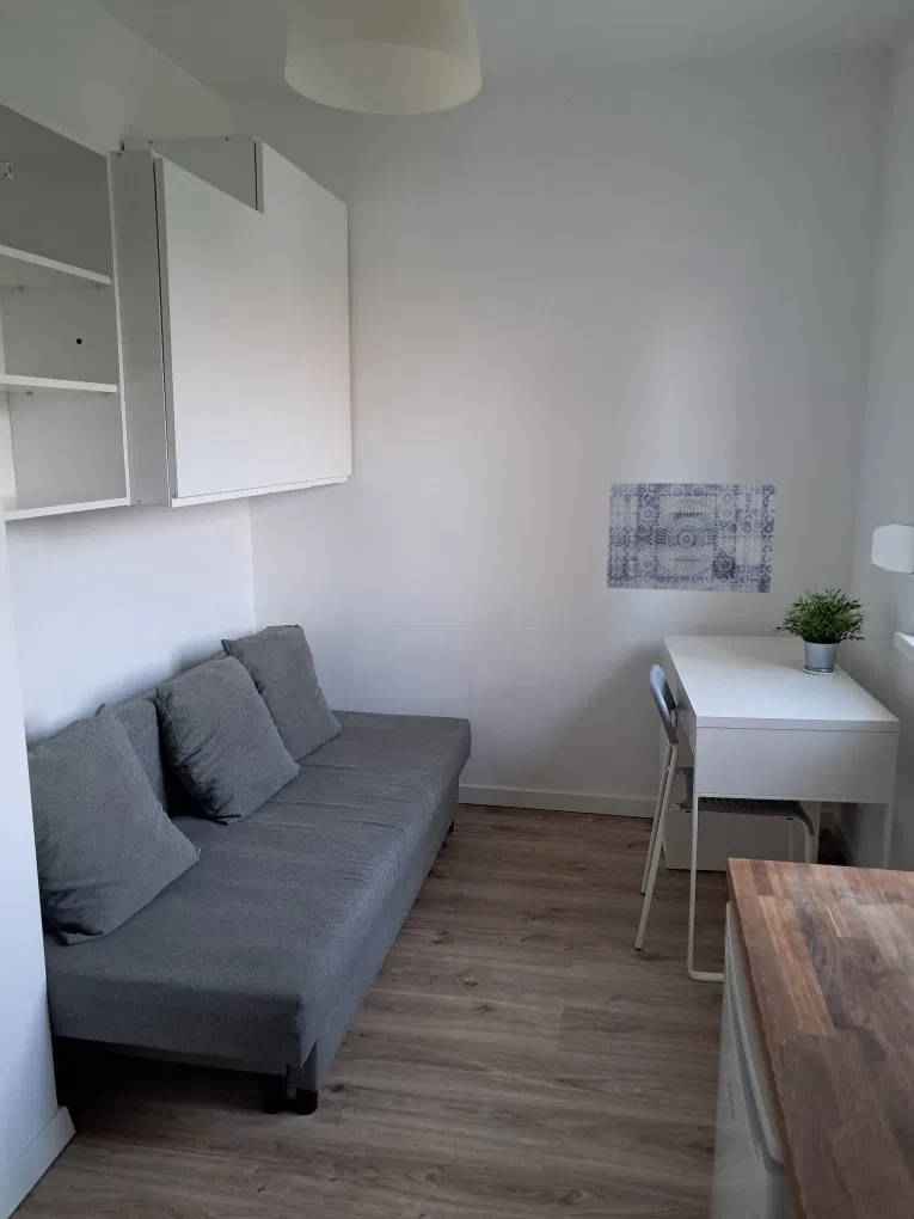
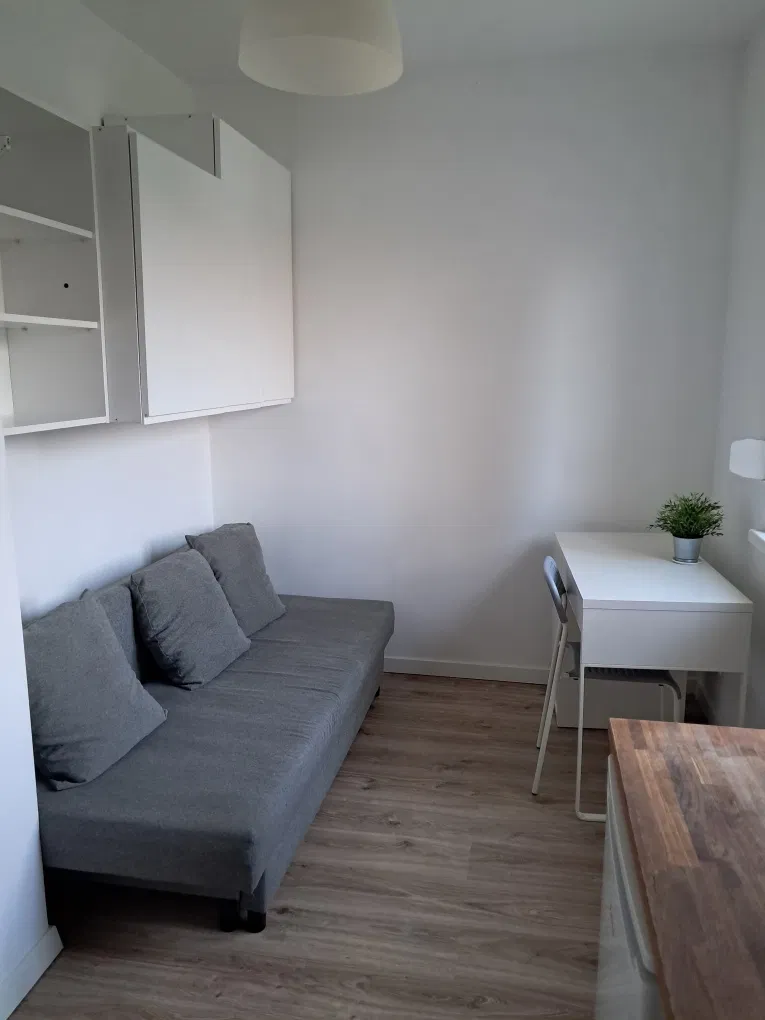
- wall art [606,482,778,594]
